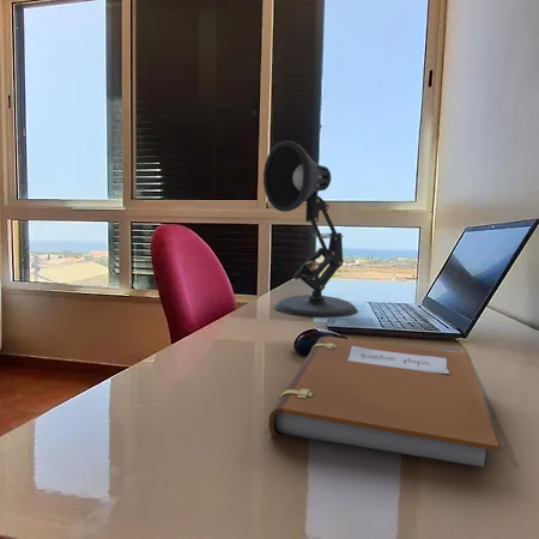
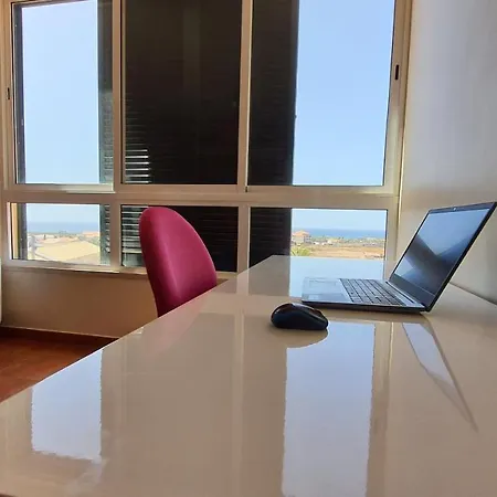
- notebook [267,335,501,468]
- desk lamp [262,140,358,319]
